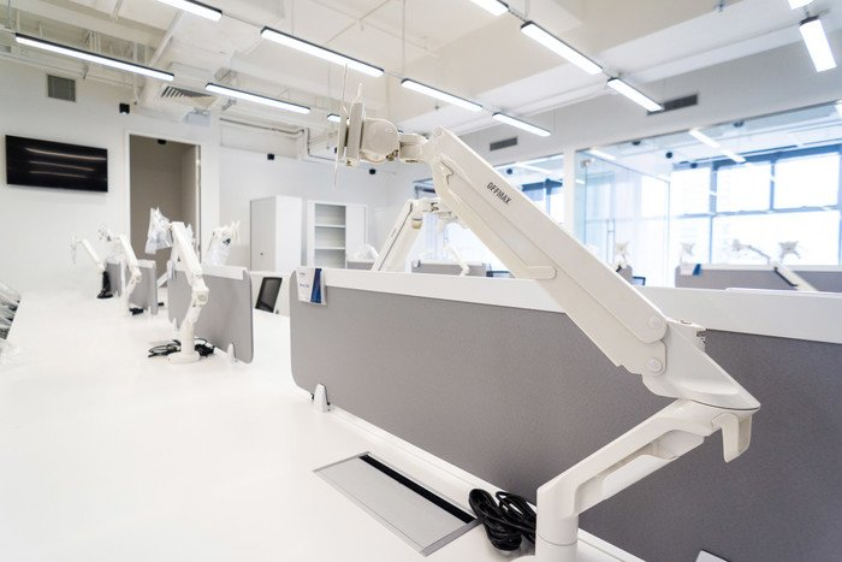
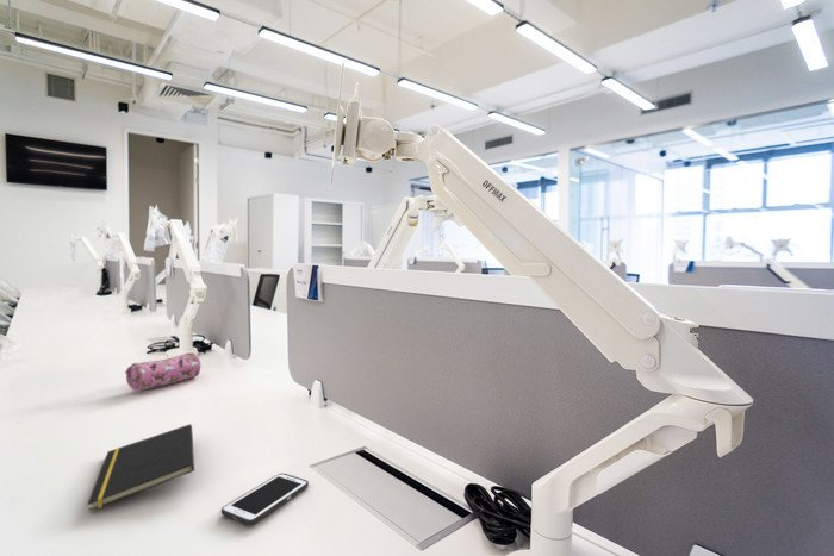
+ pencil case [124,351,201,392]
+ cell phone [220,471,310,526]
+ notepad [86,423,195,512]
